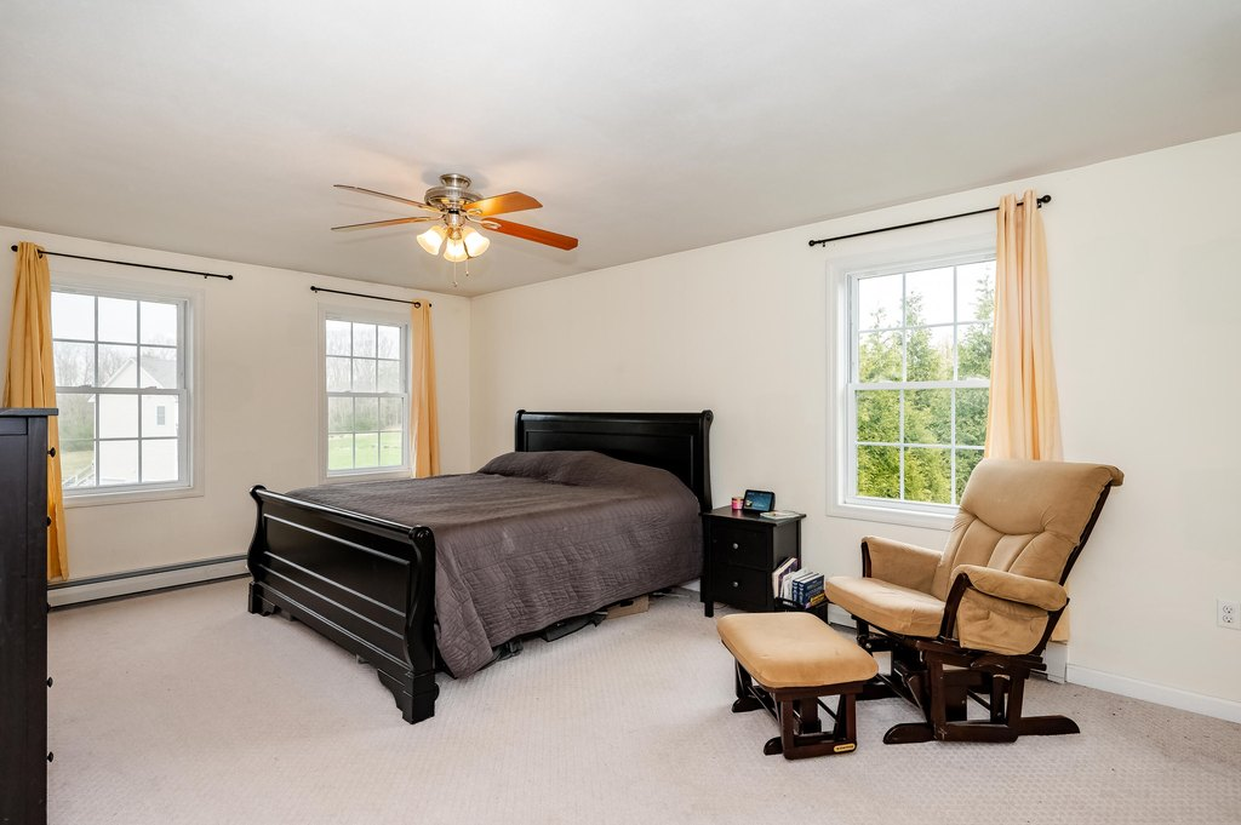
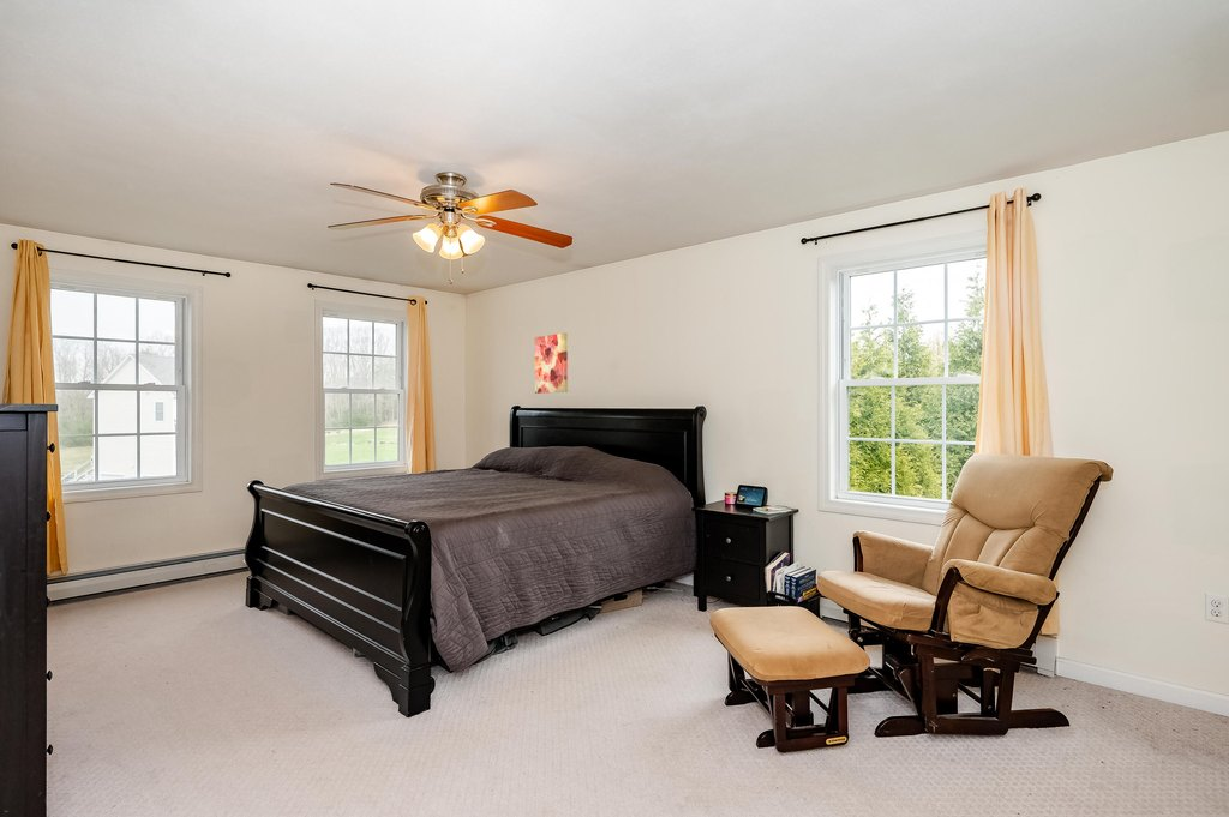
+ wall art [534,332,569,395]
